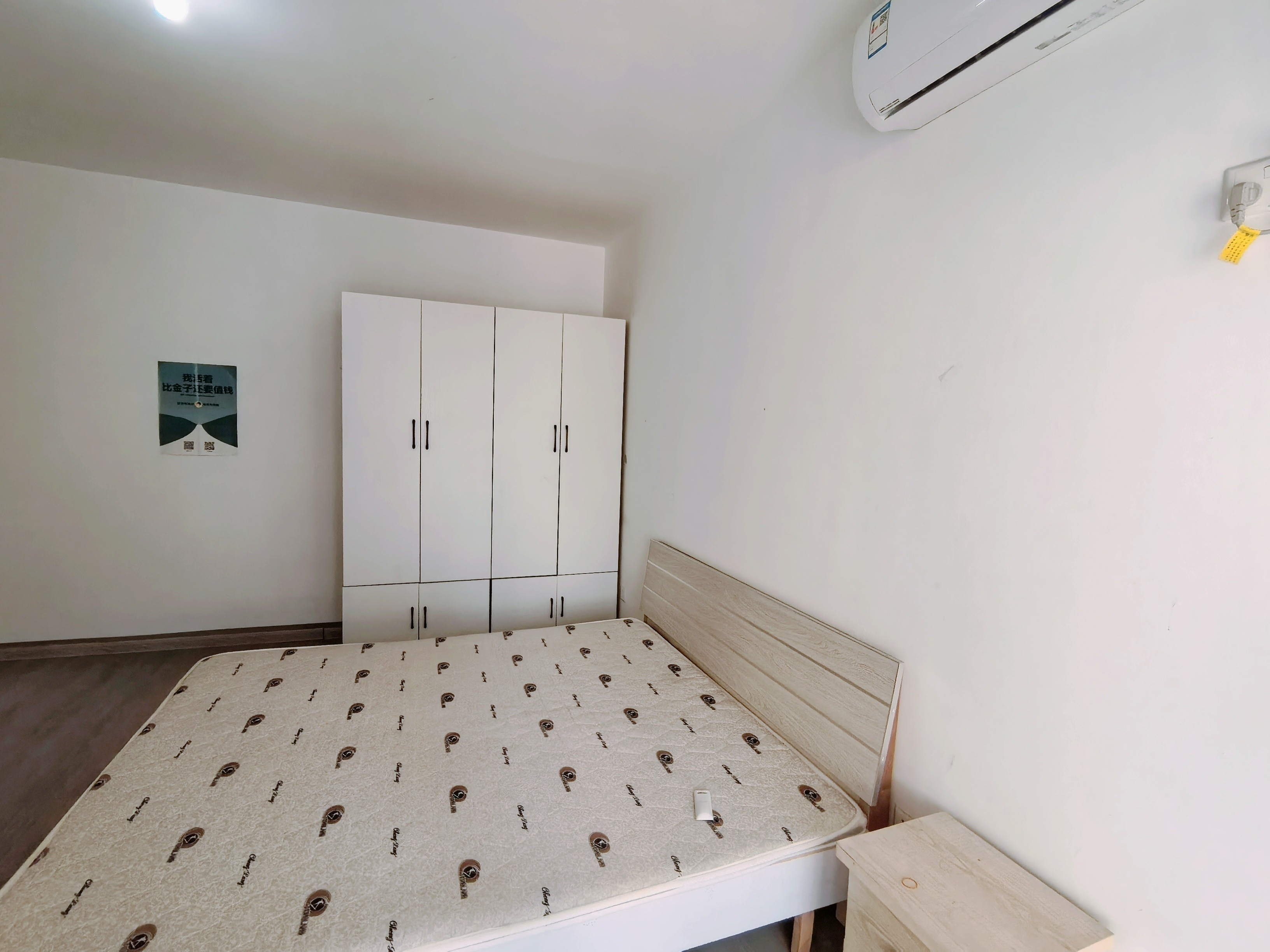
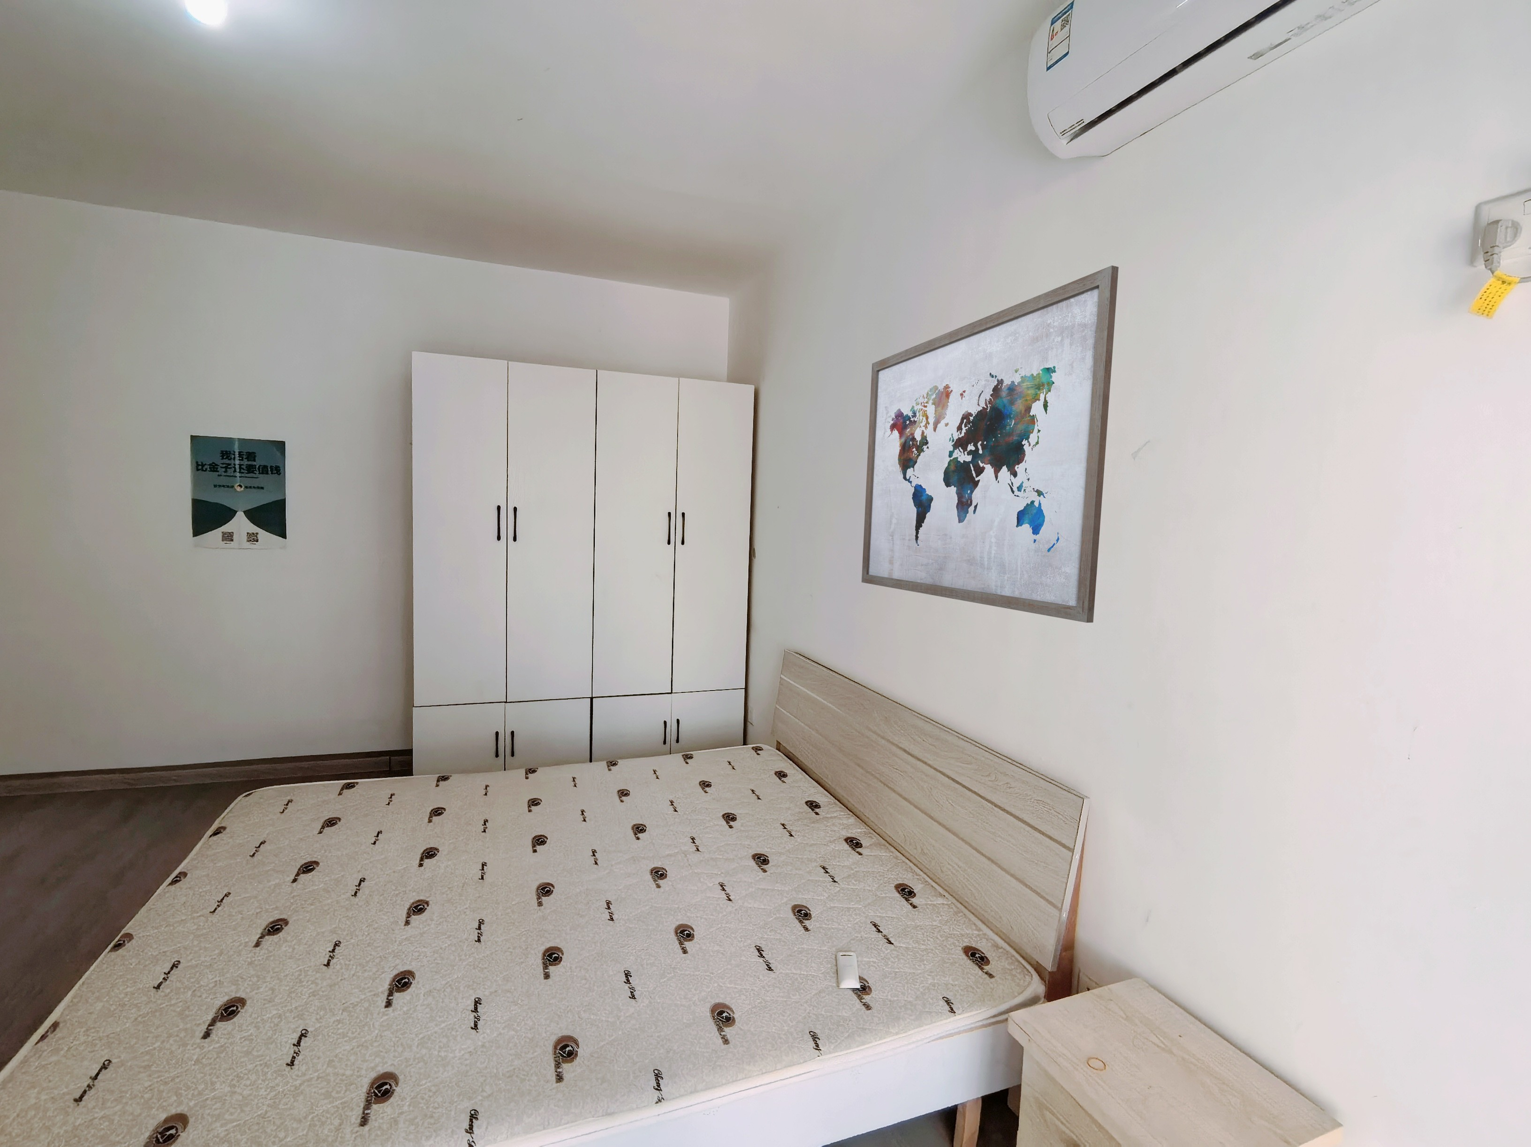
+ wall art [861,265,1119,623]
